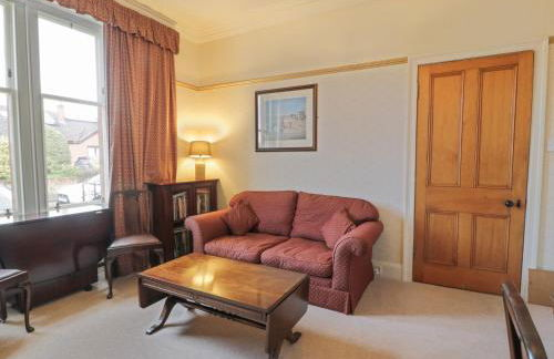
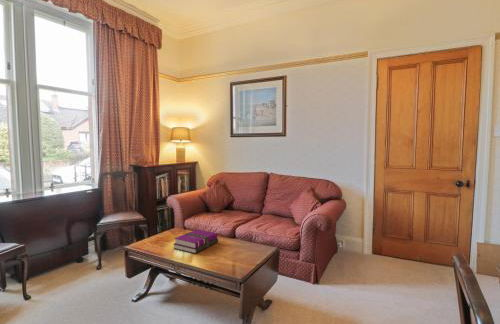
+ hardback book [173,228,219,254]
